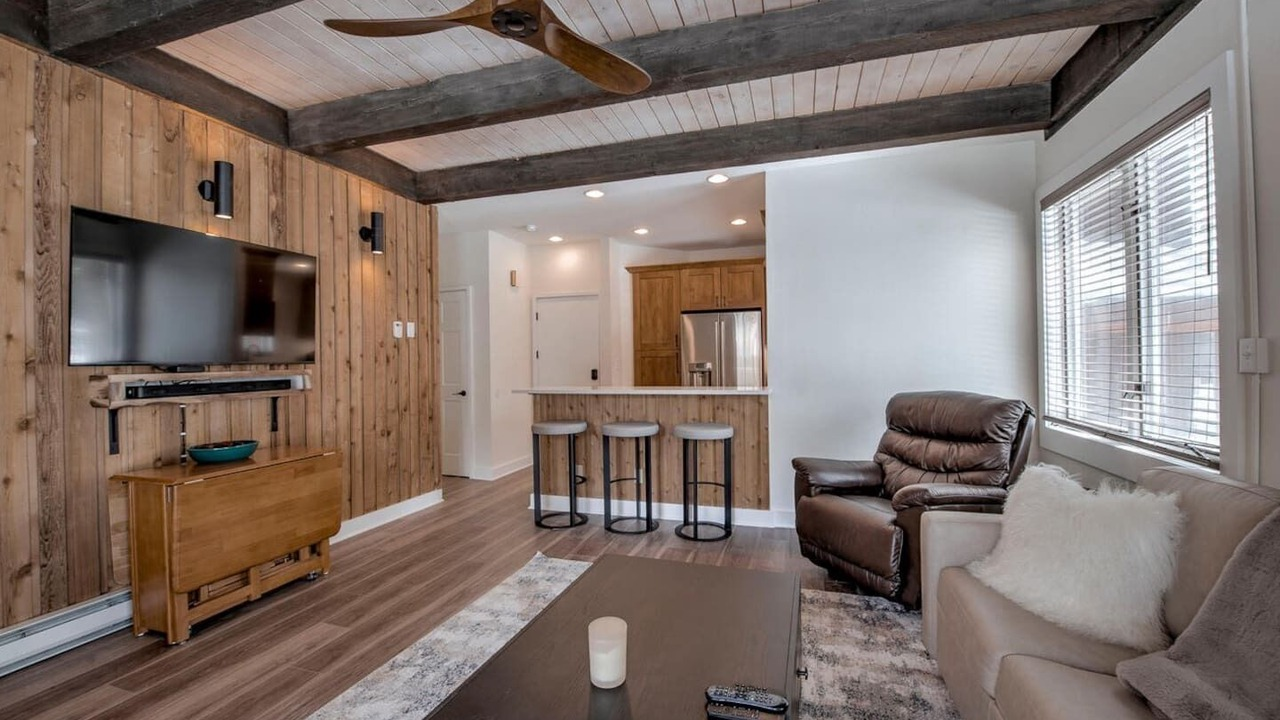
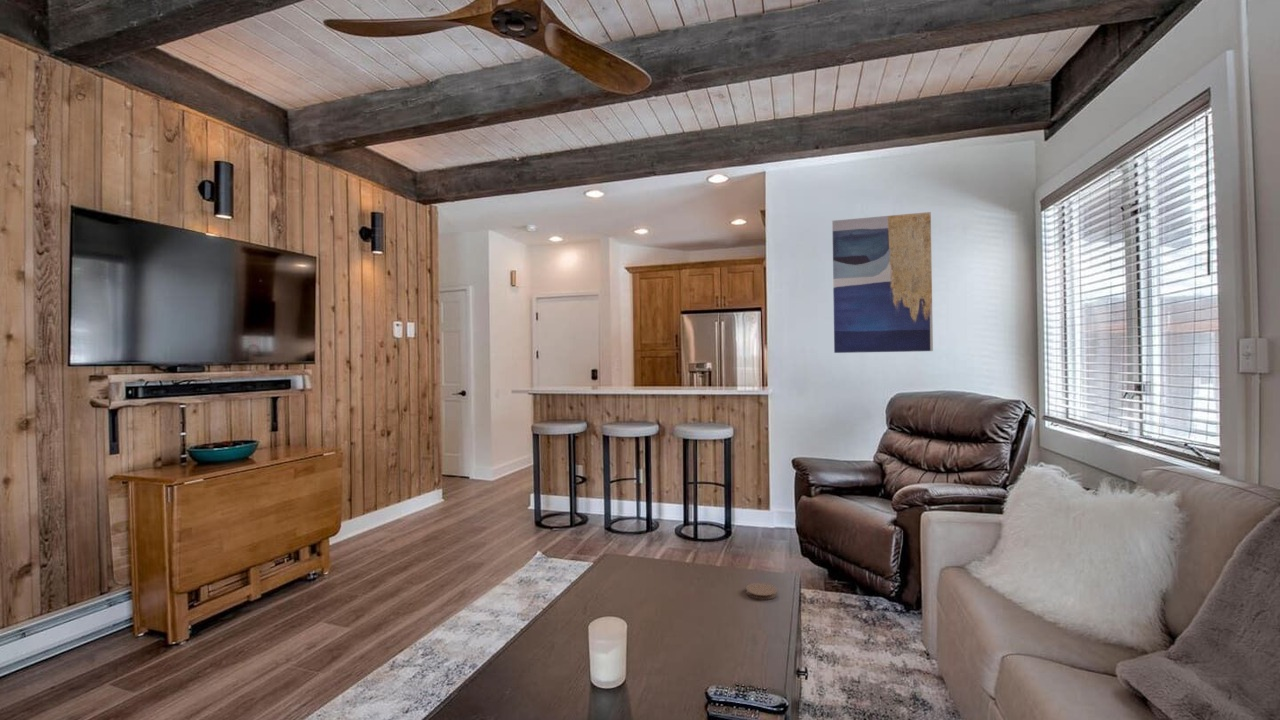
+ coaster [745,582,778,601]
+ wall art [831,211,934,354]
